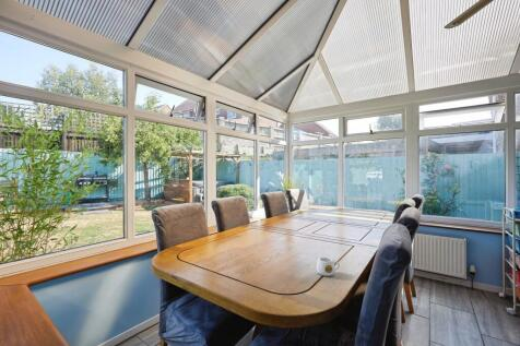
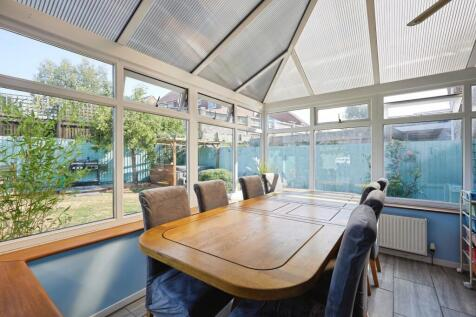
- mug [316,256,341,277]
